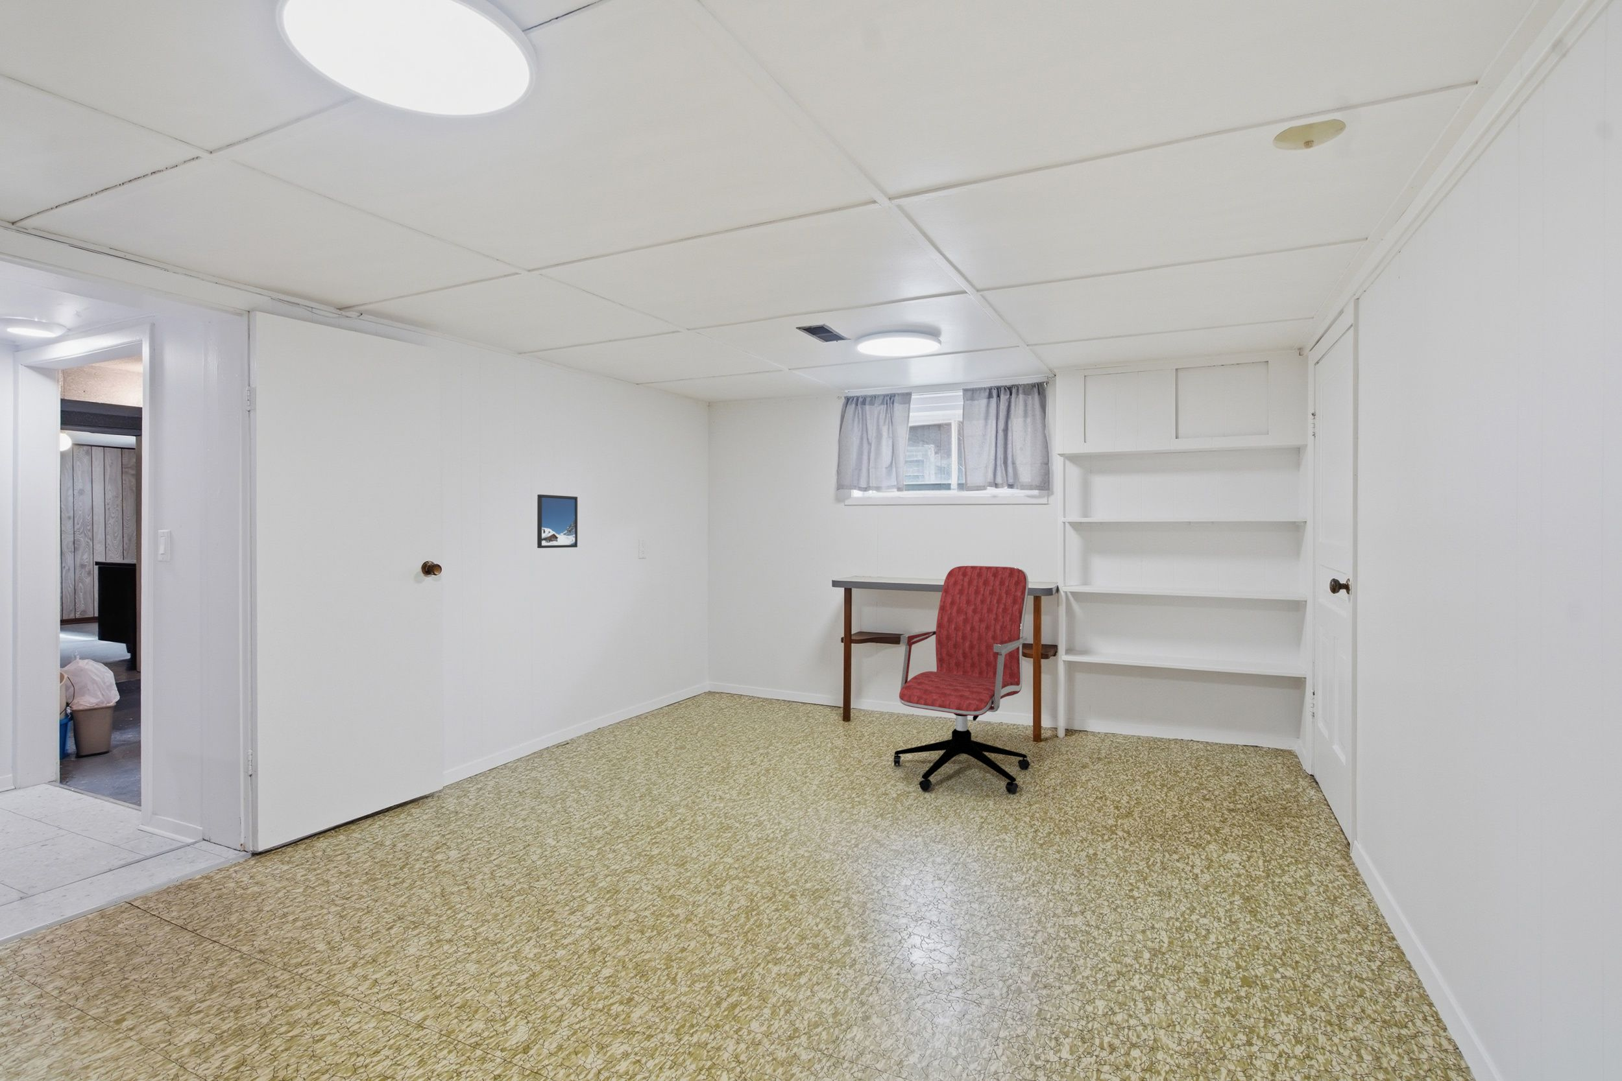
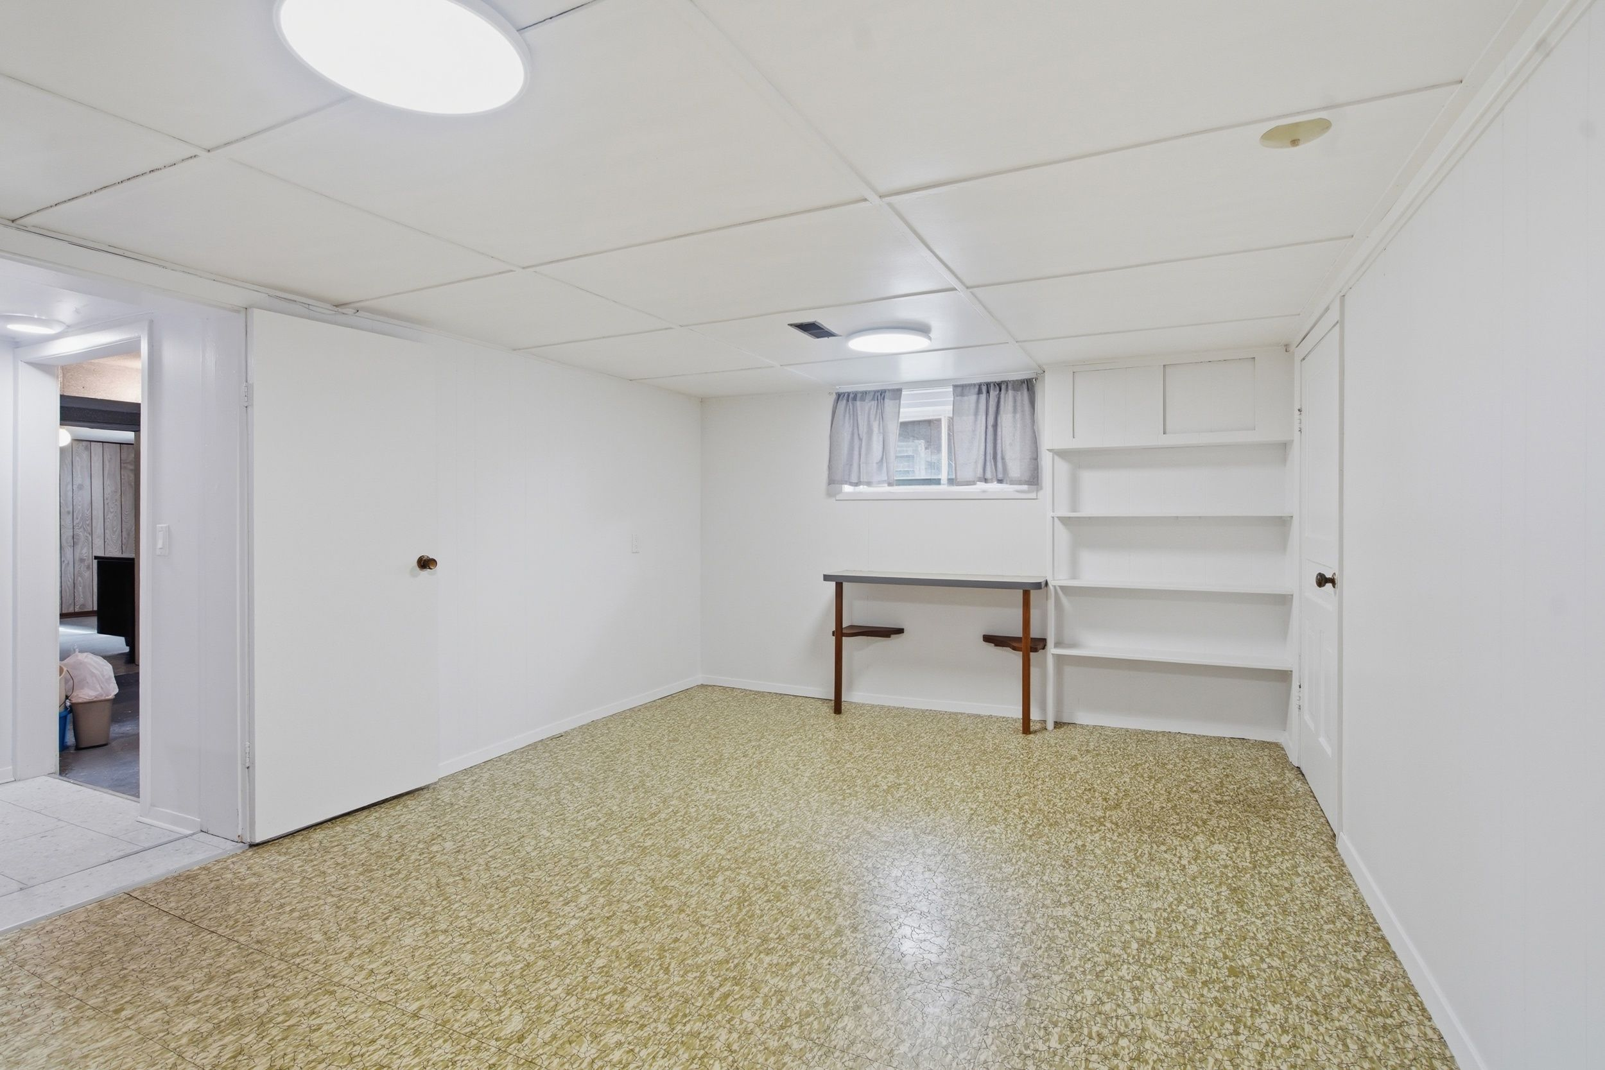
- office chair [893,565,1031,794]
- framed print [537,493,578,549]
